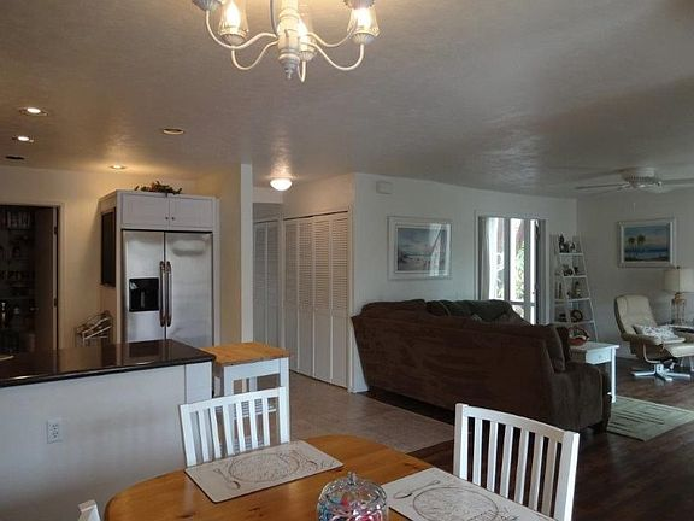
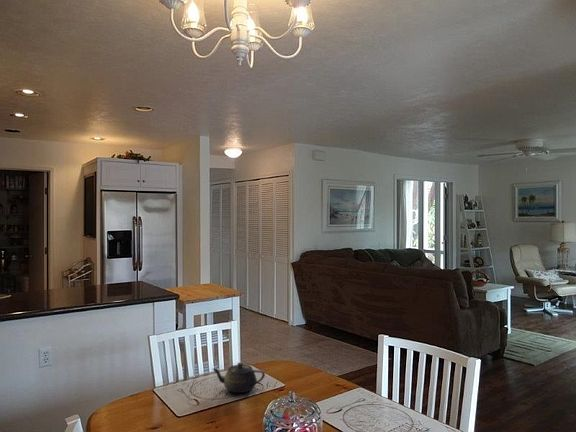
+ teapot [212,362,266,394]
